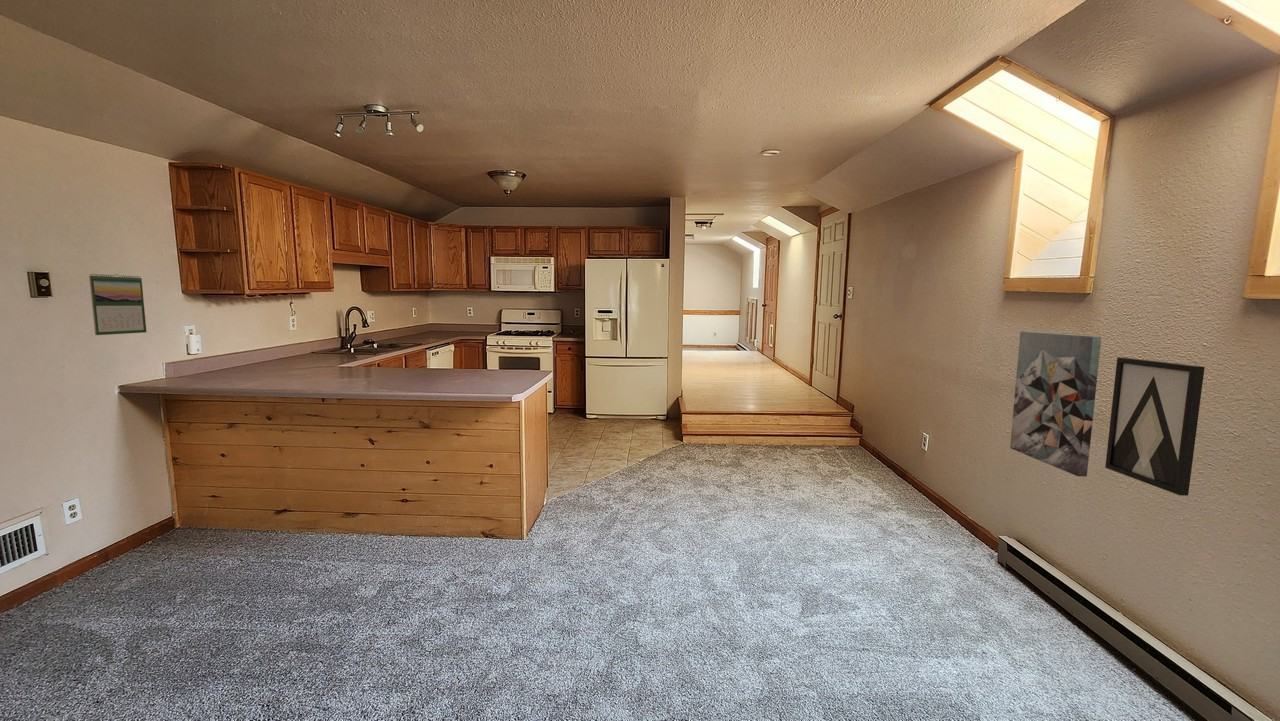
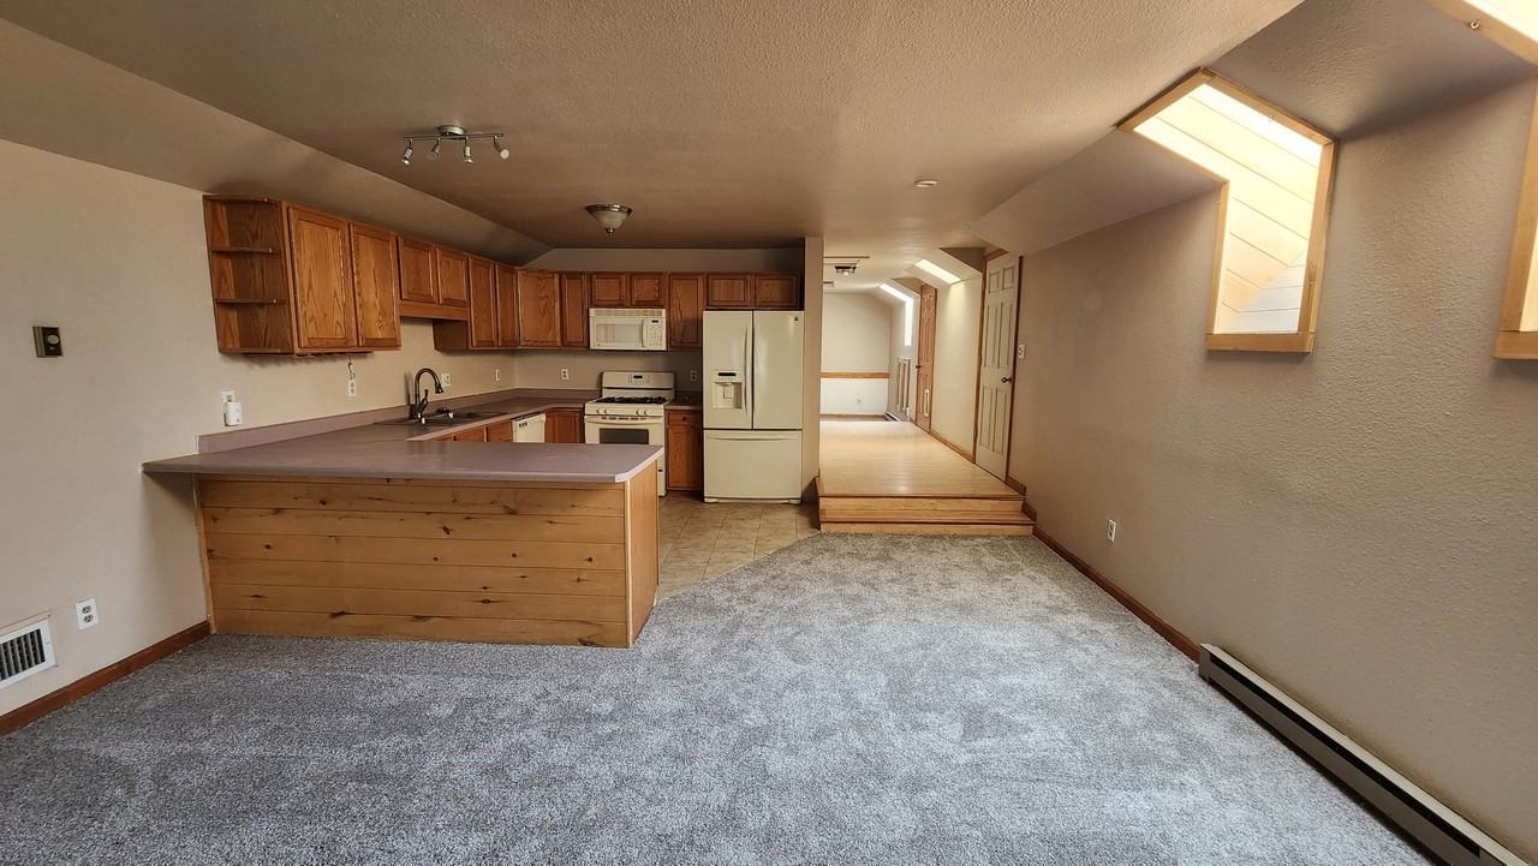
- wall art [1104,356,1206,497]
- wall art [1009,330,1102,478]
- calendar [88,273,148,336]
